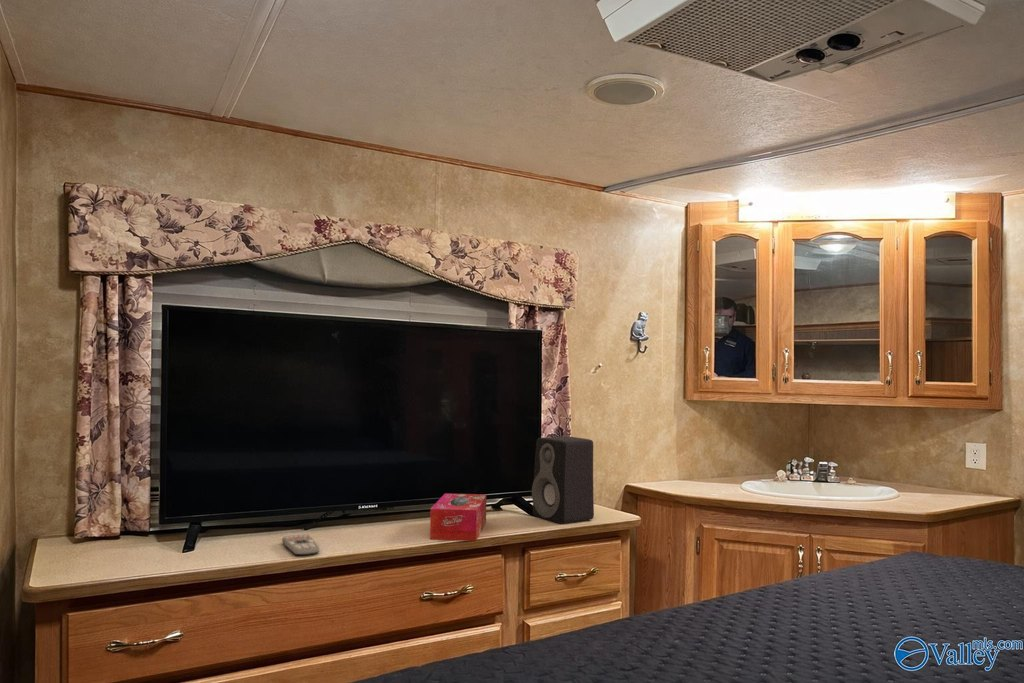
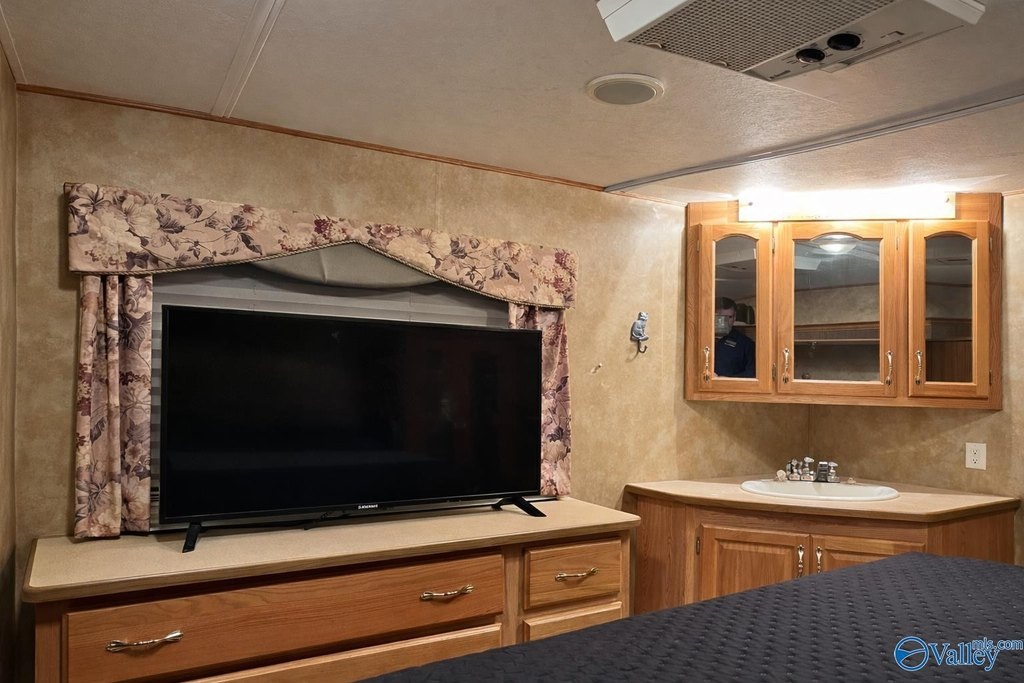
- tissue box [429,492,487,542]
- speaker [531,435,595,524]
- remote control [281,534,320,557]
